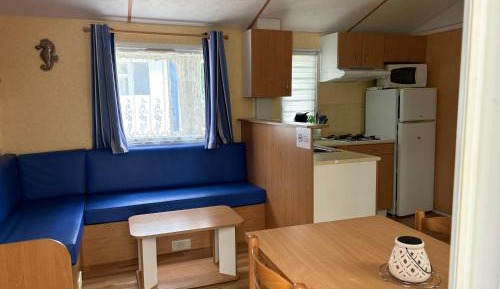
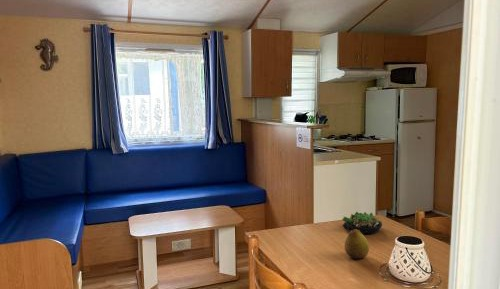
+ succulent plant [341,211,383,236]
+ fruit [343,225,370,260]
